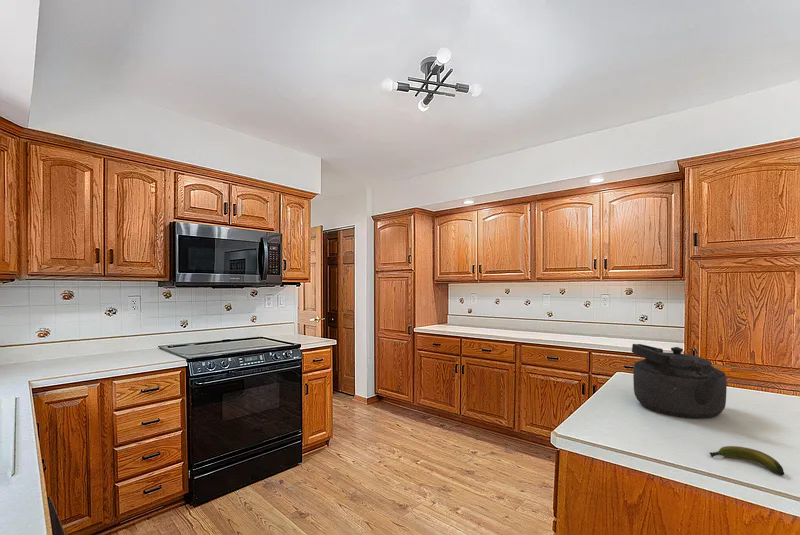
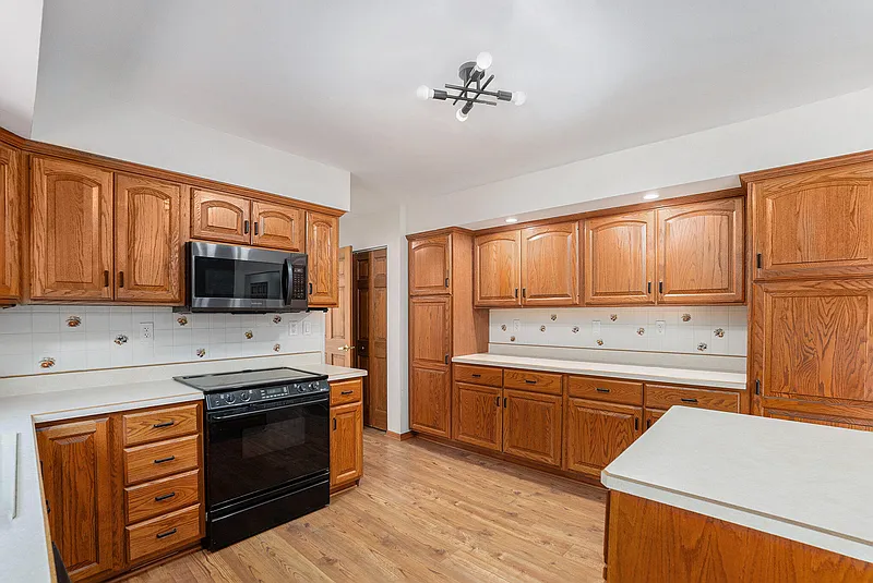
- kettle [631,343,728,419]
- banana [709,445,785,476]
